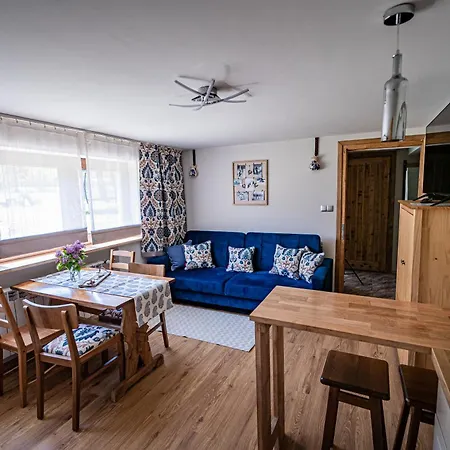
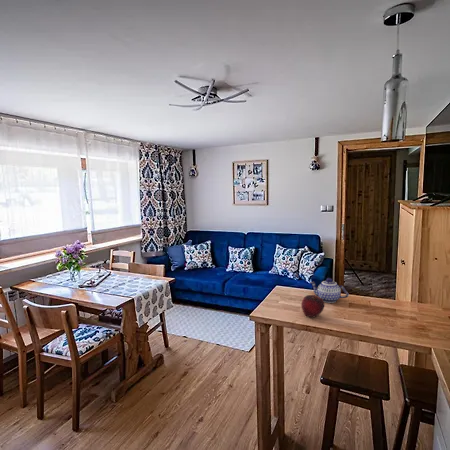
+ teapot [308,277,350,304]
+ fruit [300,294,325,318]
